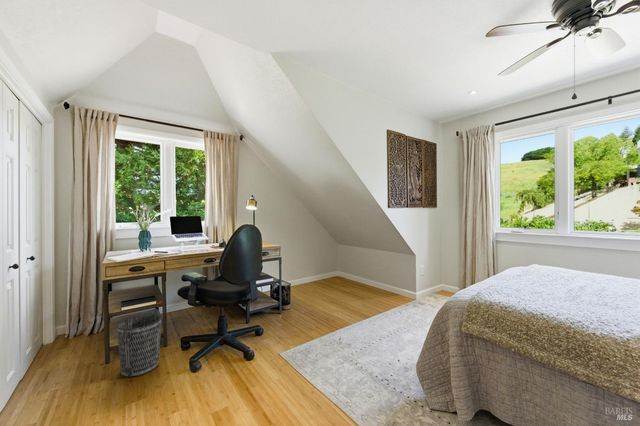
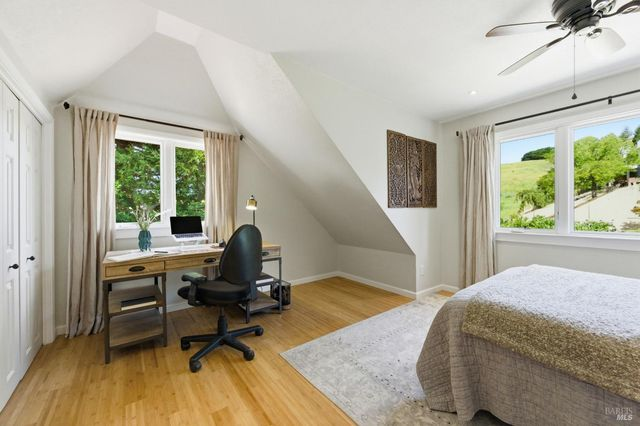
- wastebasket [116,313,162,378]
